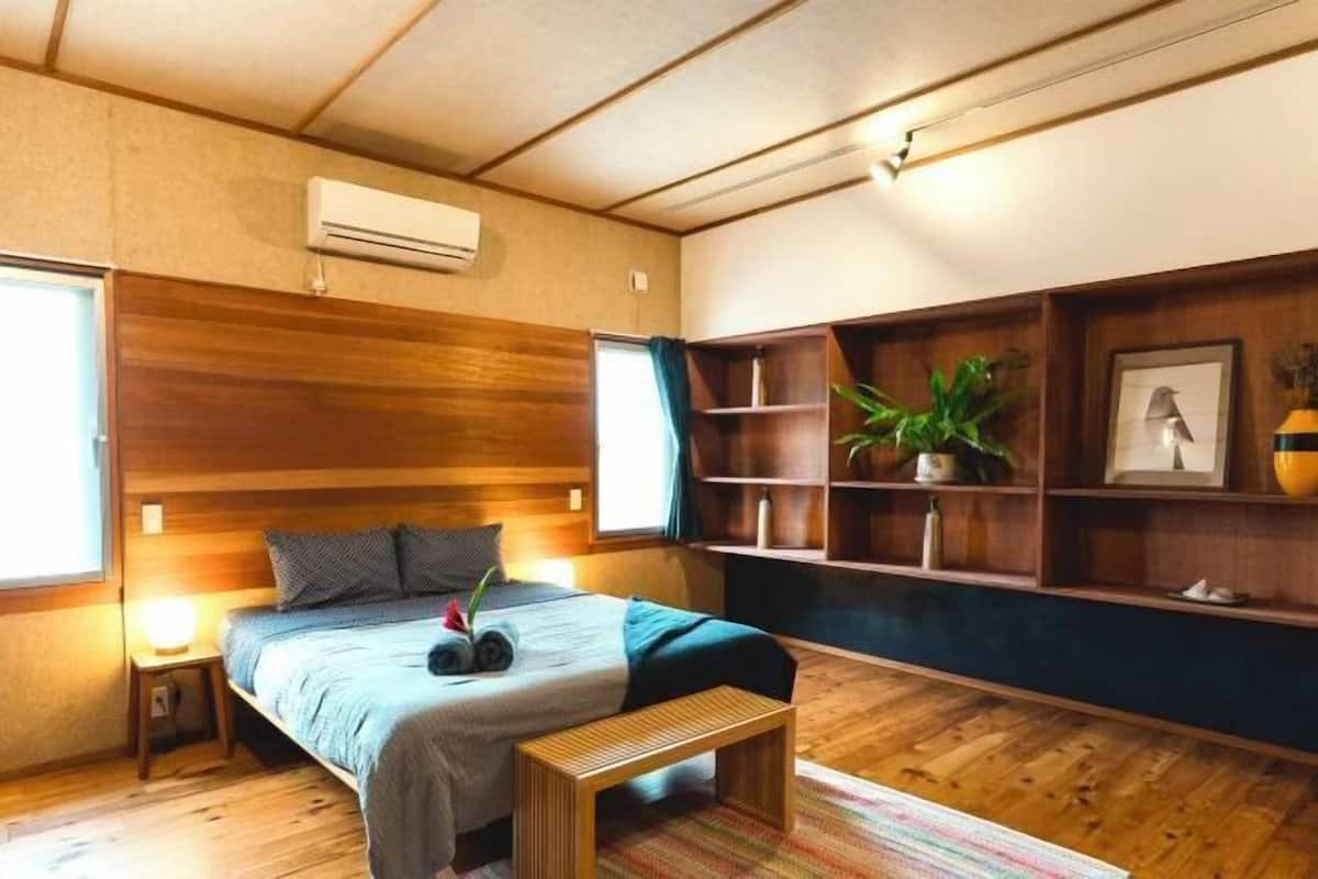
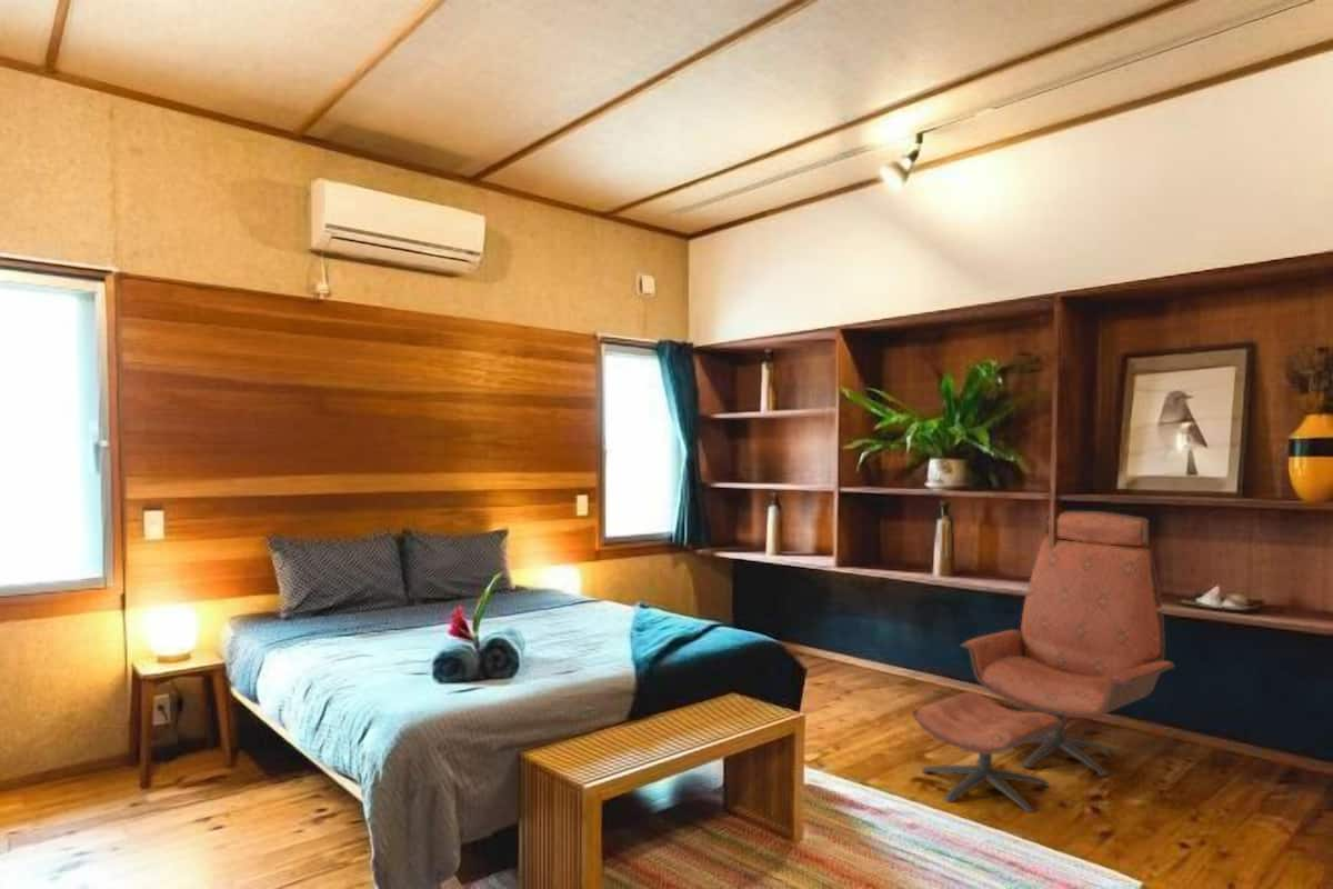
+ lounge chair [911,510,1175,813]
